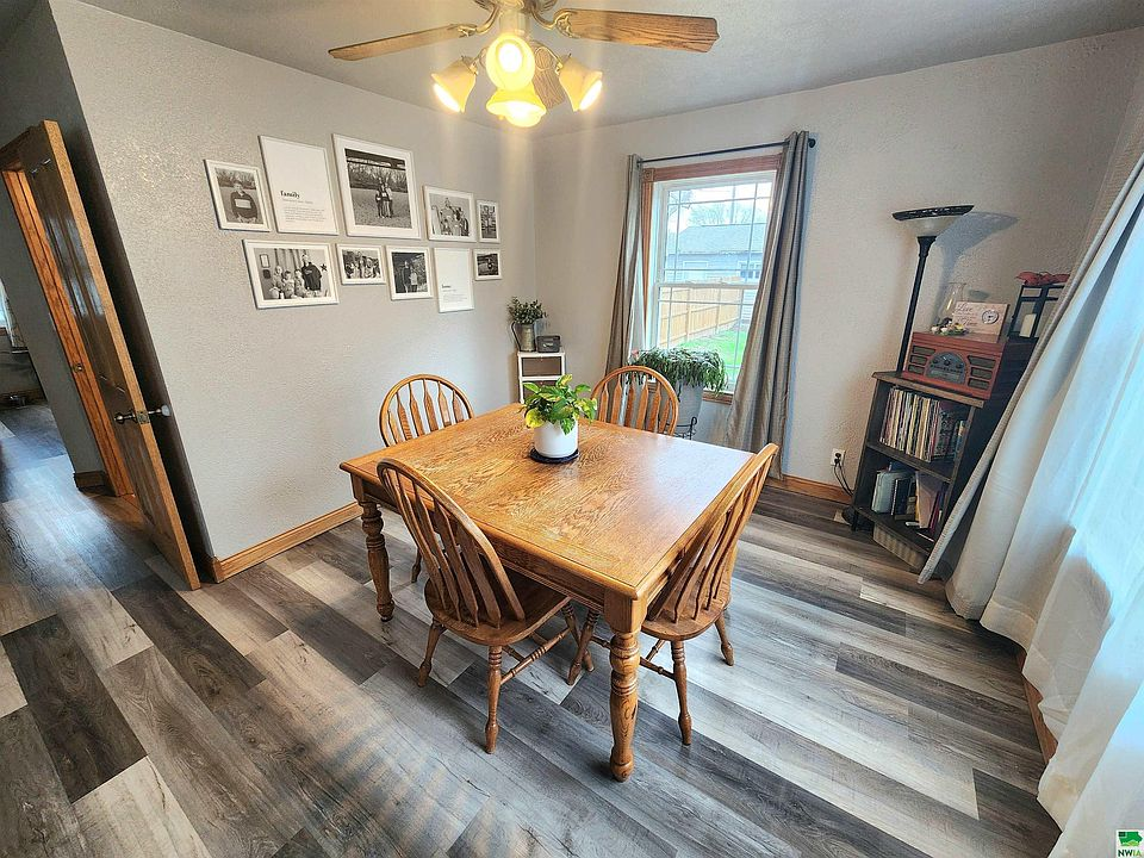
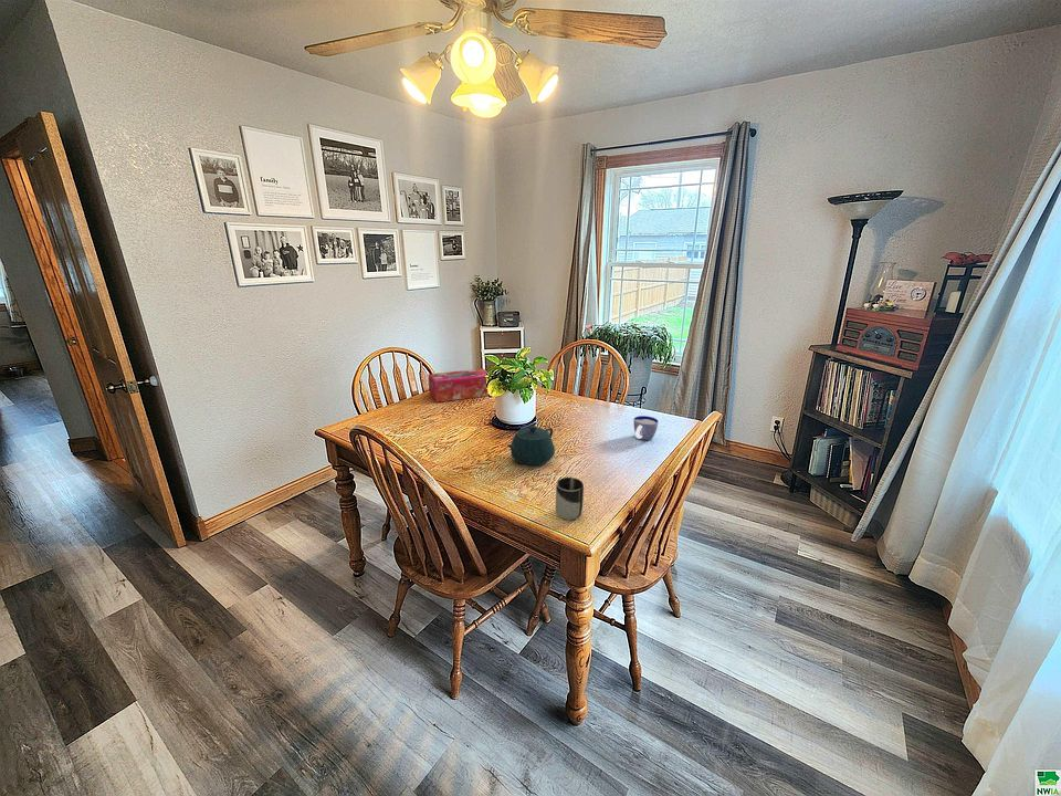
+ teapot [506,425,556,467]
+ cup [632,415,659,441]
+ cup [555,476,585,521]
+ tissue box [428,368,490,404]
